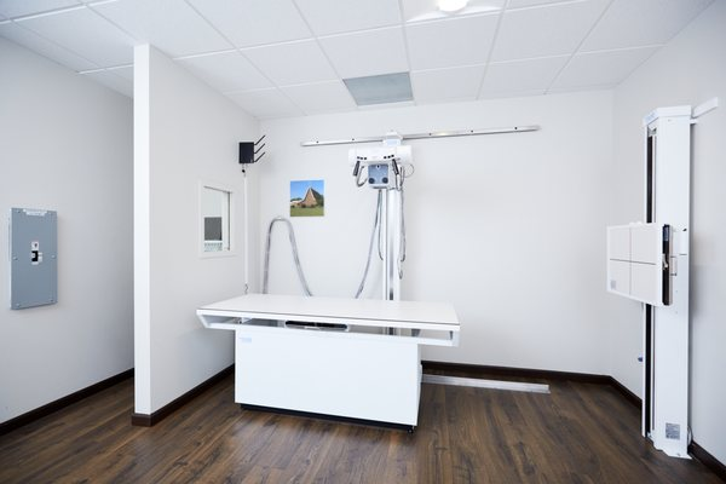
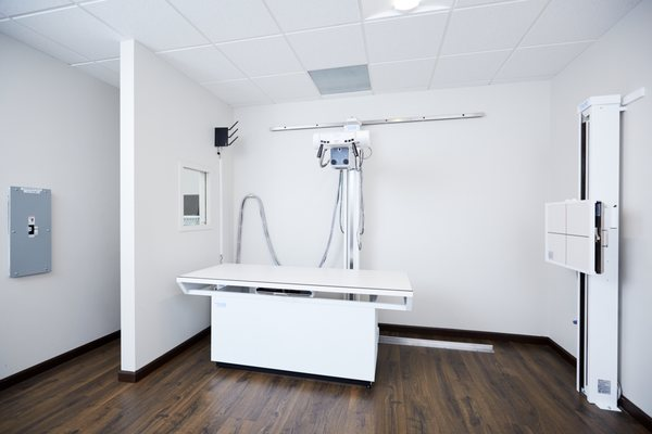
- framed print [288,178,327,219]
